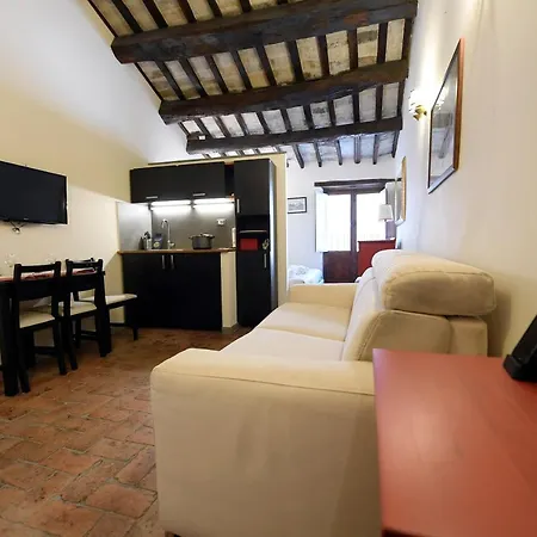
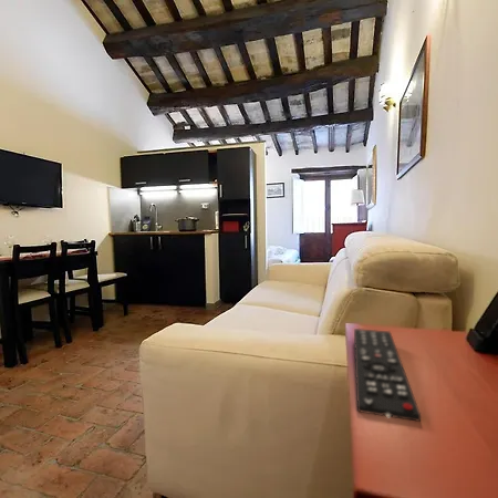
+ remote control [353,328,422,423]
